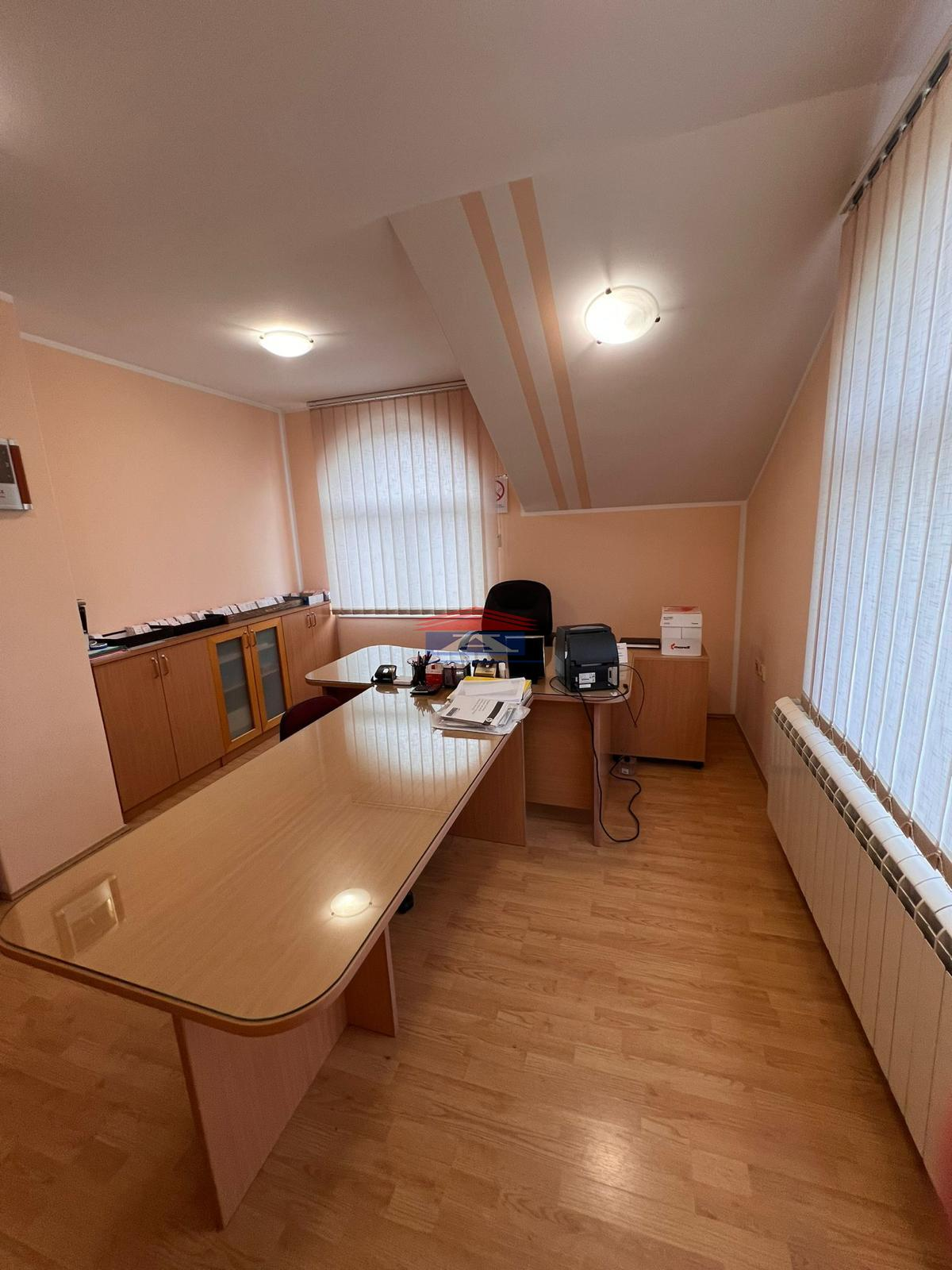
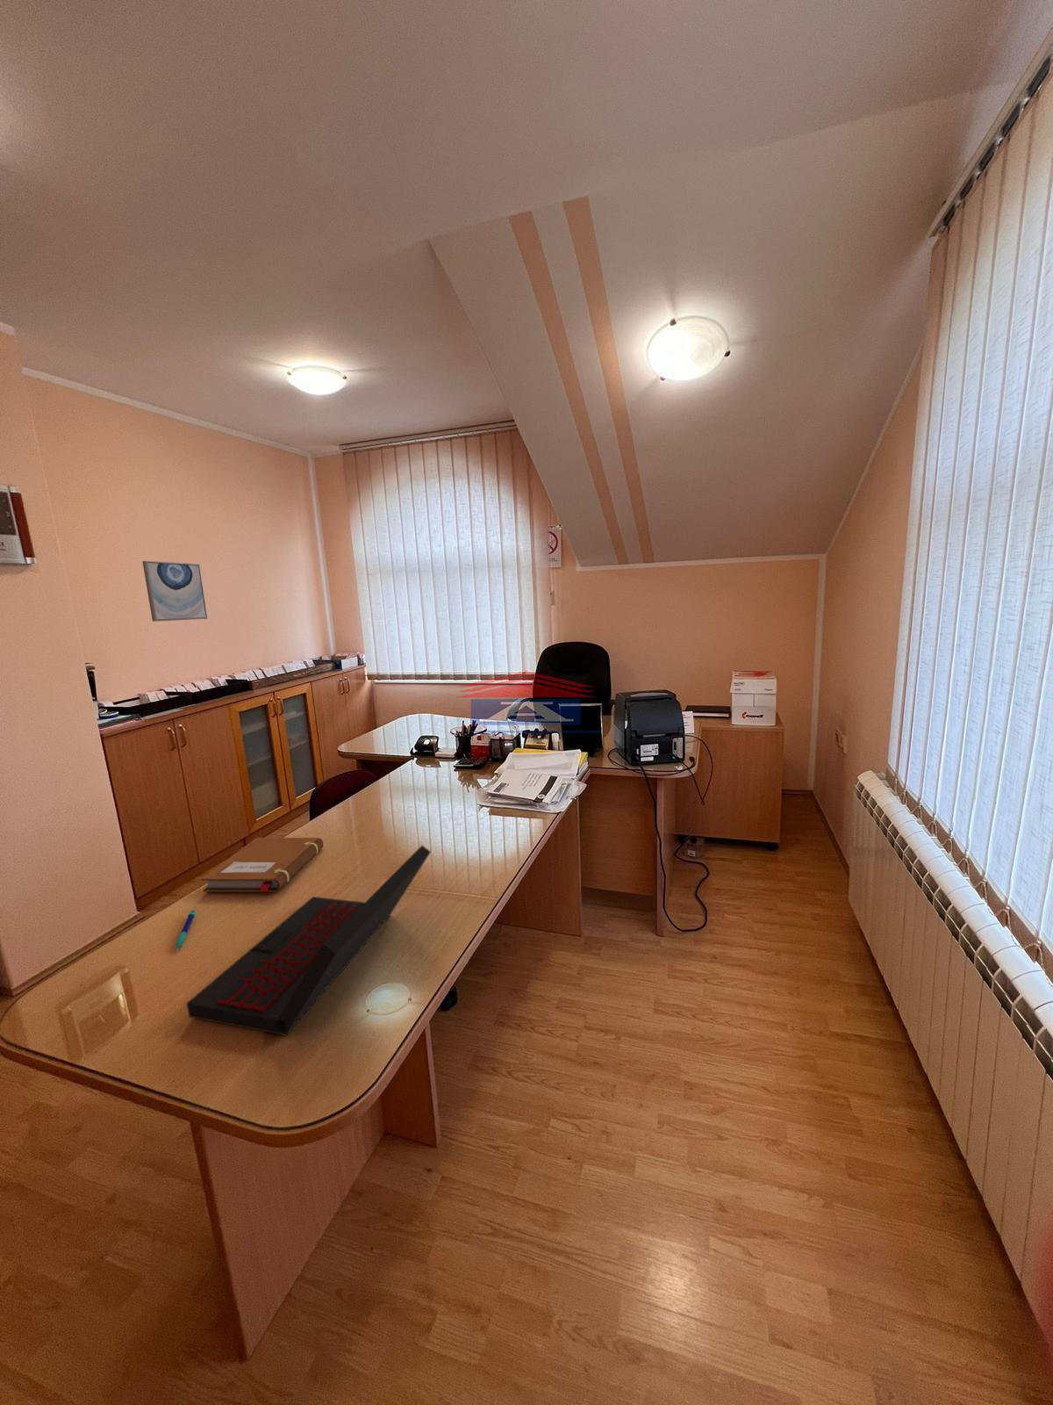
+ wall art [142,560,209,623]
+ pen [176,909,196,950]
+ notebook [200,836,324,893]
+ laptop [185,845,431,1037]
